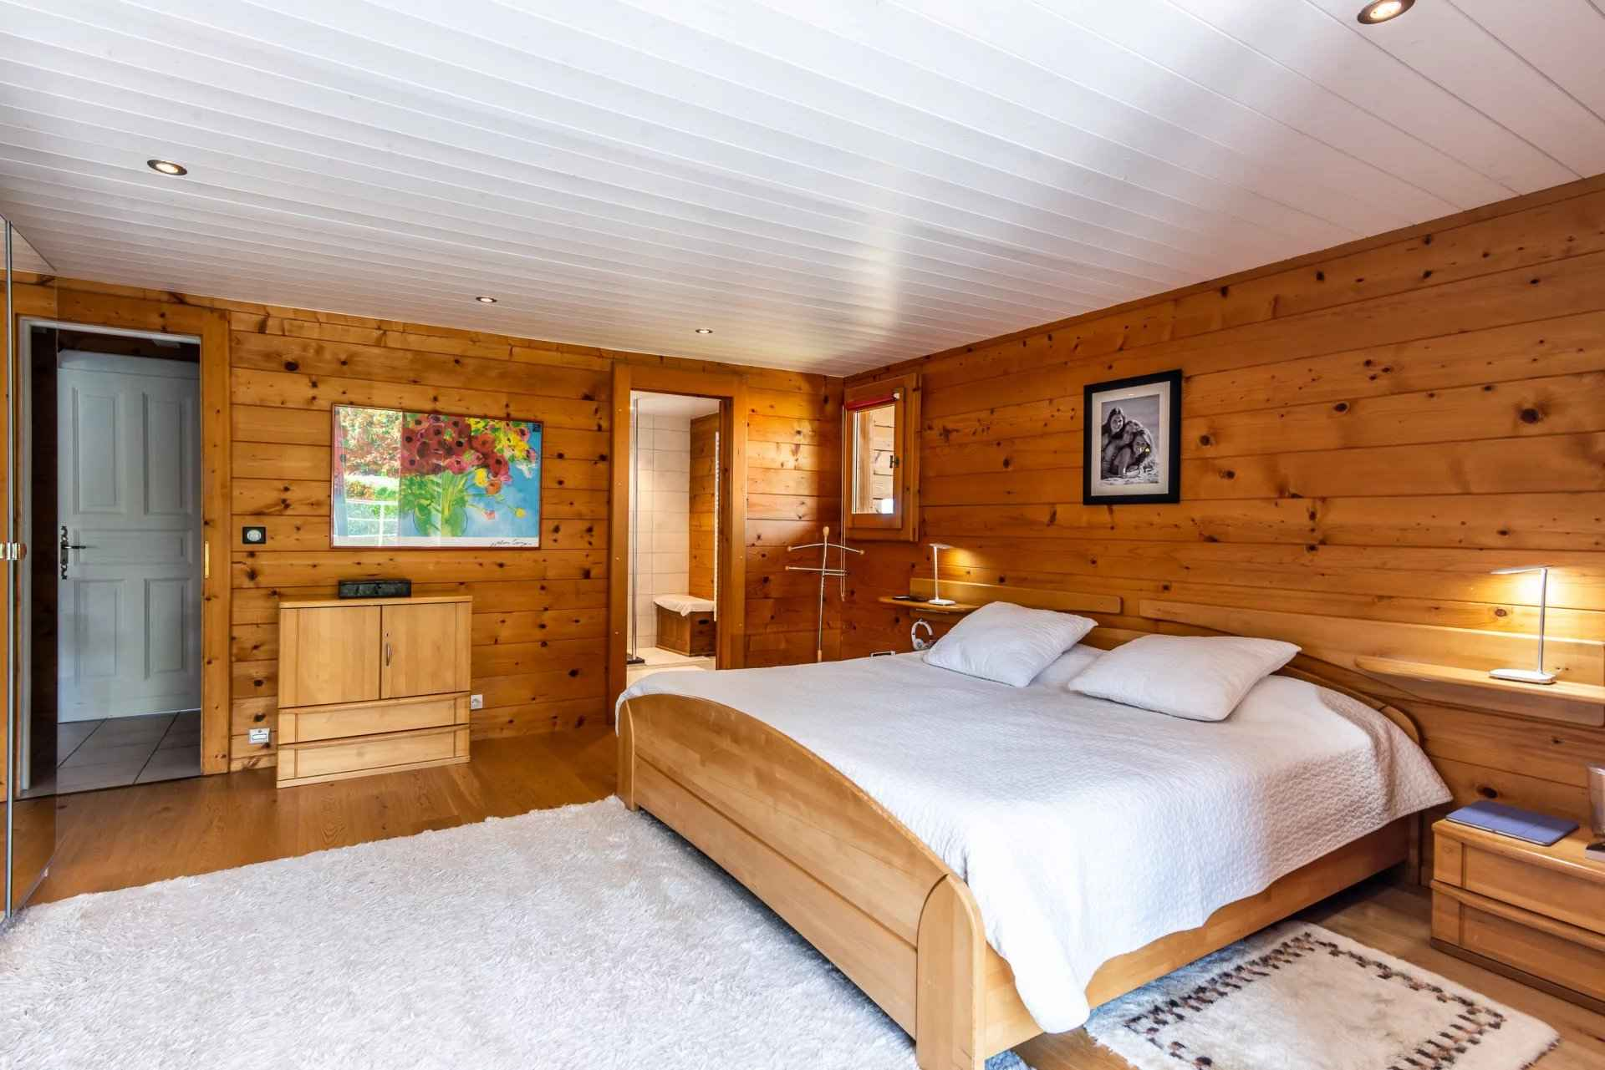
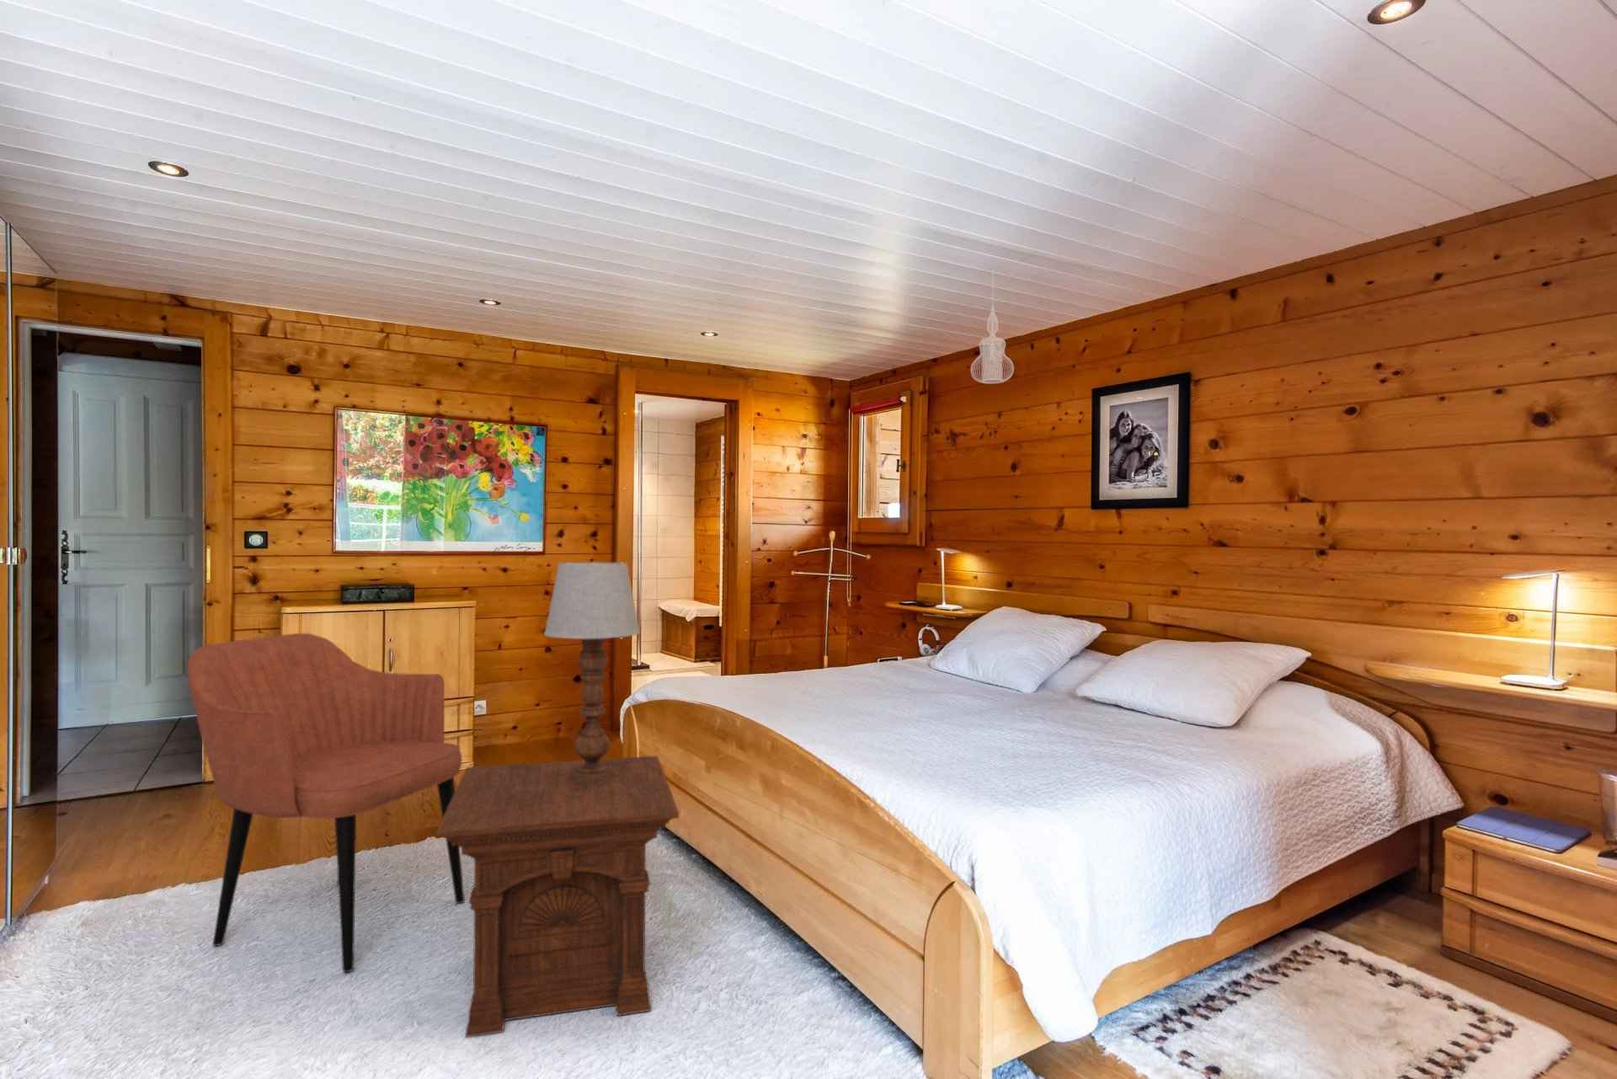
+ armchair [187,632,465,973]
+ table lamp [543,562,641,785]
+ pendant lamp [970,267,1015,384]
+ side table [436,755,679,1038]
